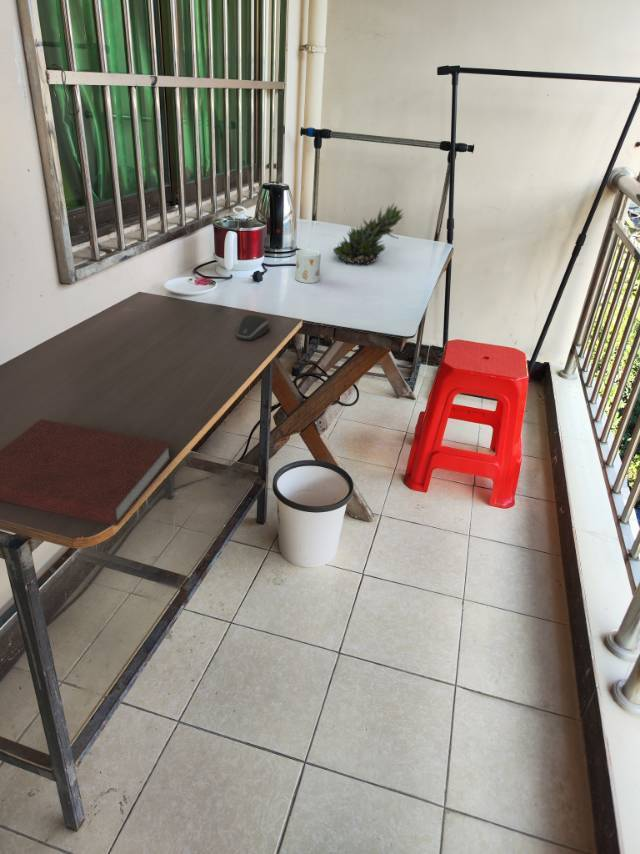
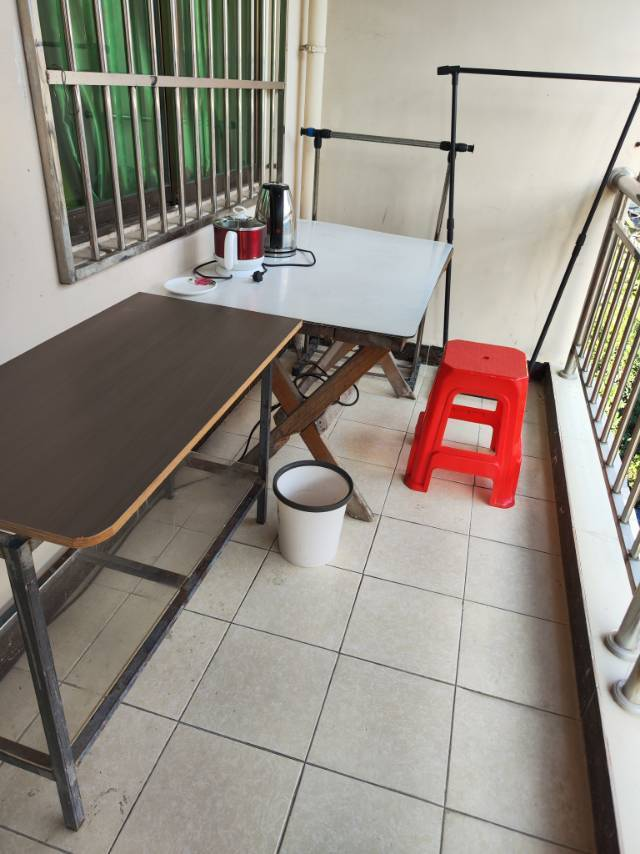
- notebook [0,418,173,527]
- mug [294,248,322,284]
- computer mouse [235,314,270,341]
- succulent plant [333,202,404,266]
